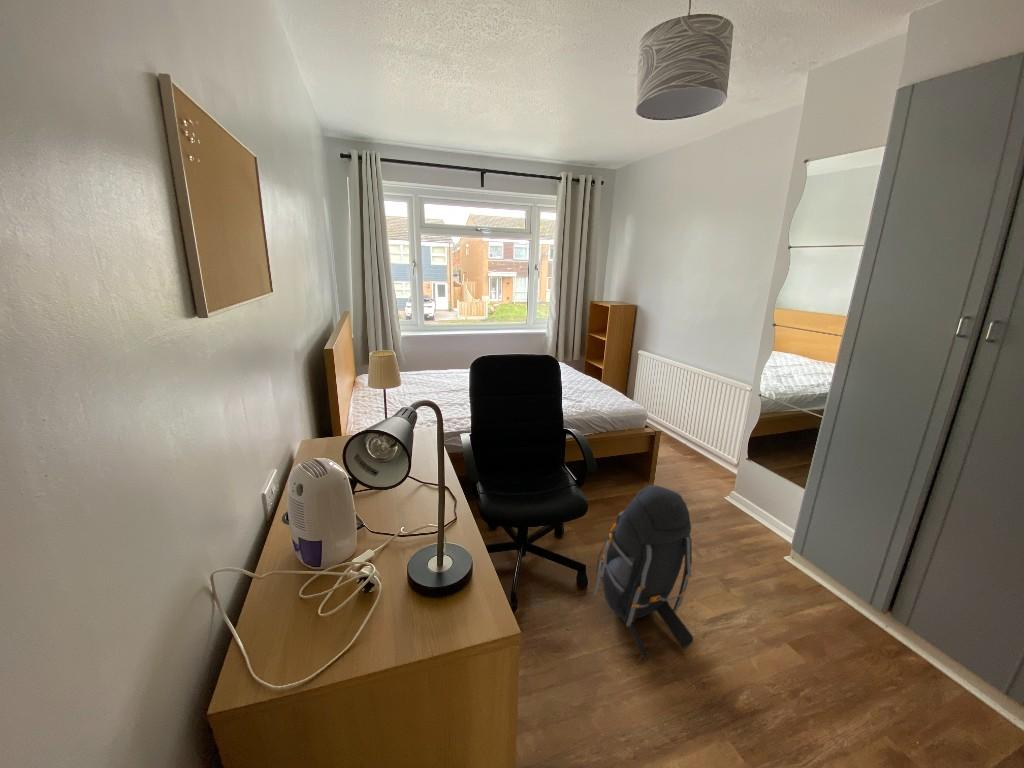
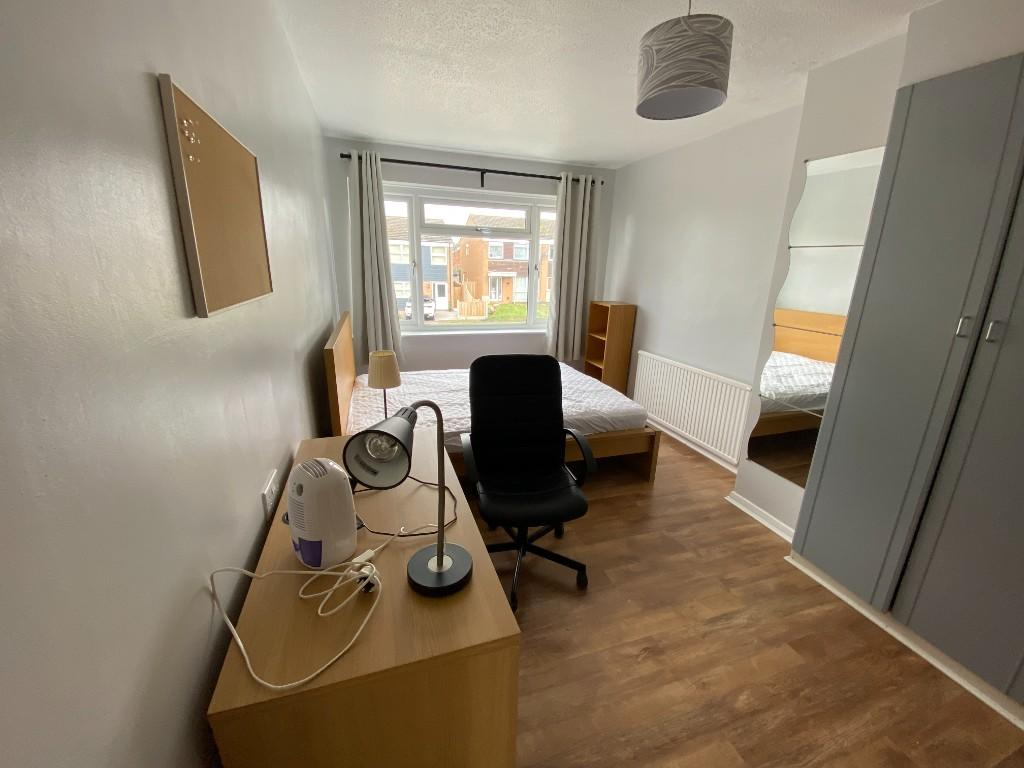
- backpack [593,484,694,661]
